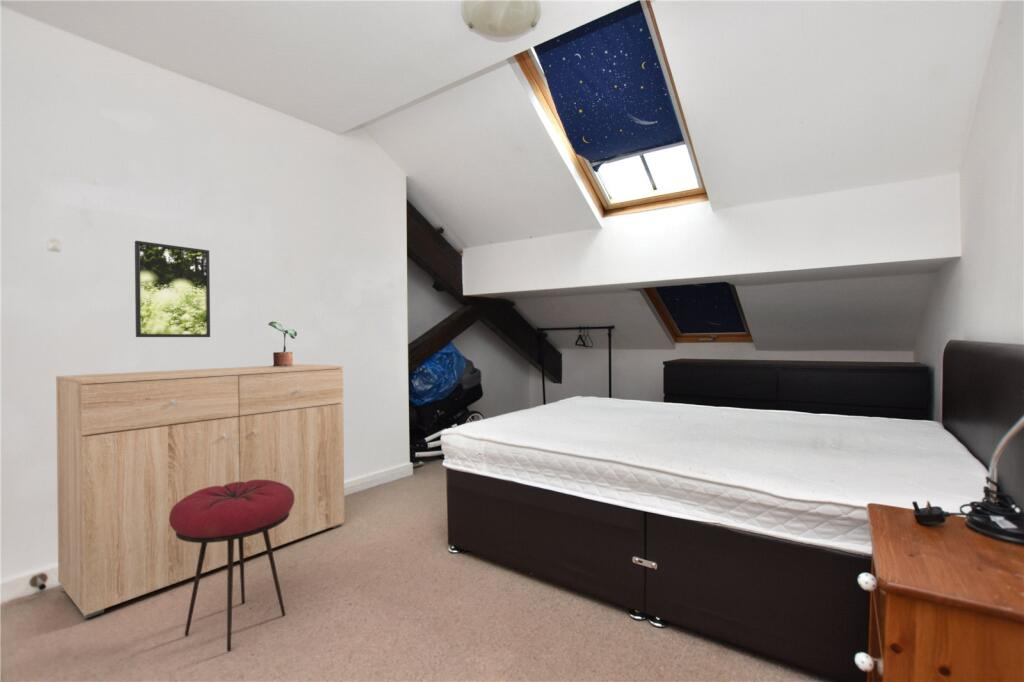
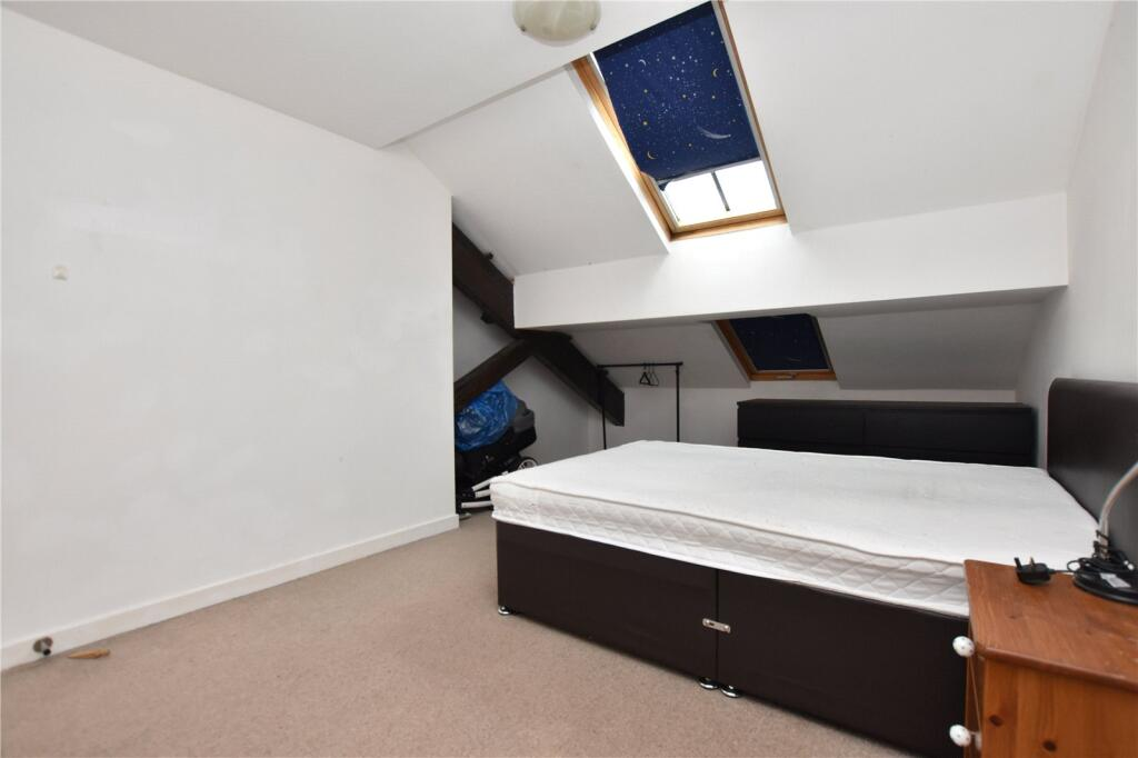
- potted plant [267,321,298,367]
- dresser [55,363,346,620]
- stool [169,480,294,653]
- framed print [134,240,211,338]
